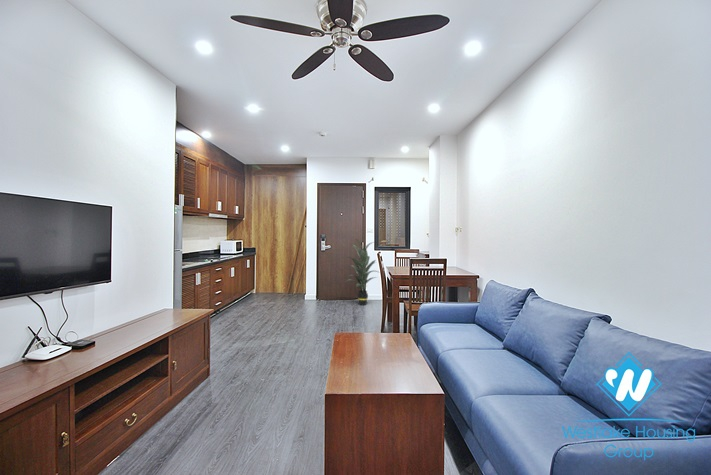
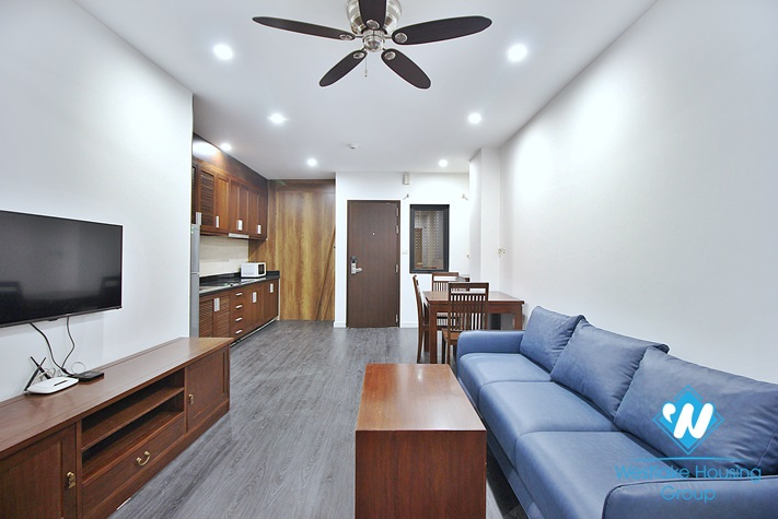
- indoor plant [345,238,381,306]
